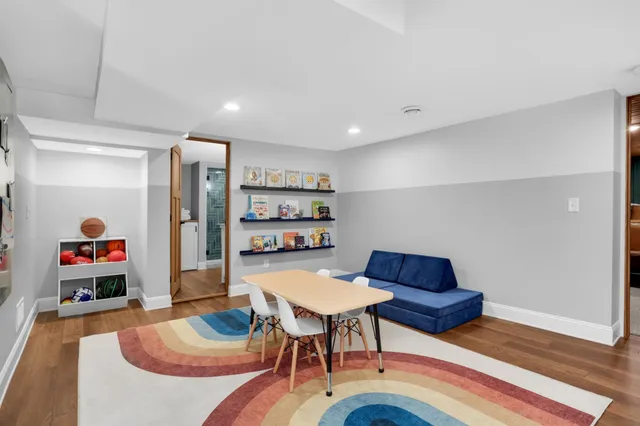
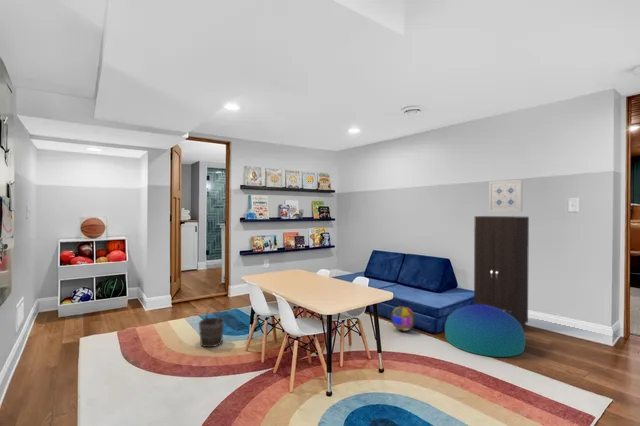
+ wall art [488,179,523,213]
+ bucket [198,305,225,348]
+ ball [390,305,416,332]
+ cabinet [473,215,530,328]
+ pouf [444,304,526,358]
